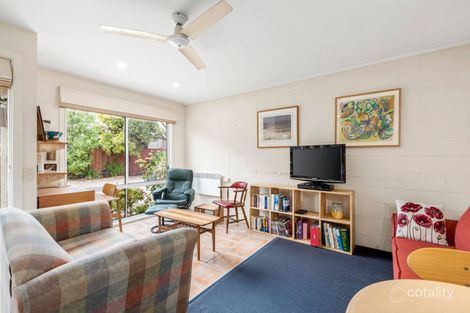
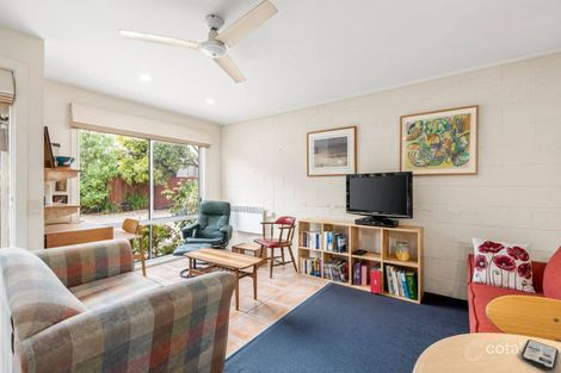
+ phone case [519,338,560,372]
